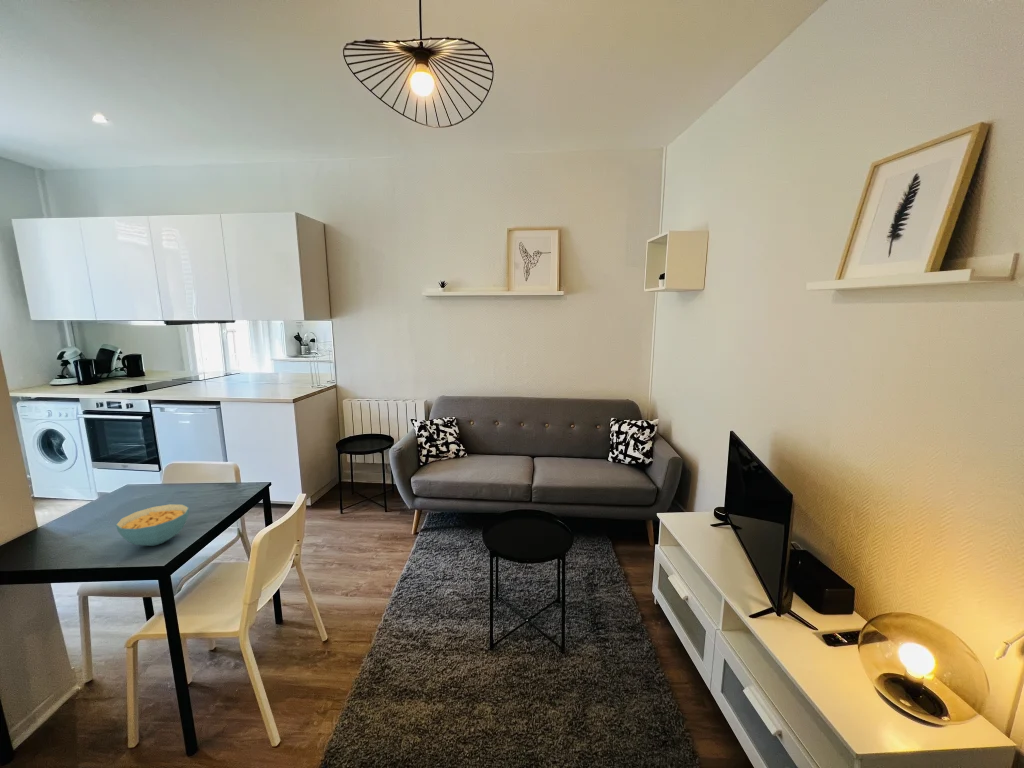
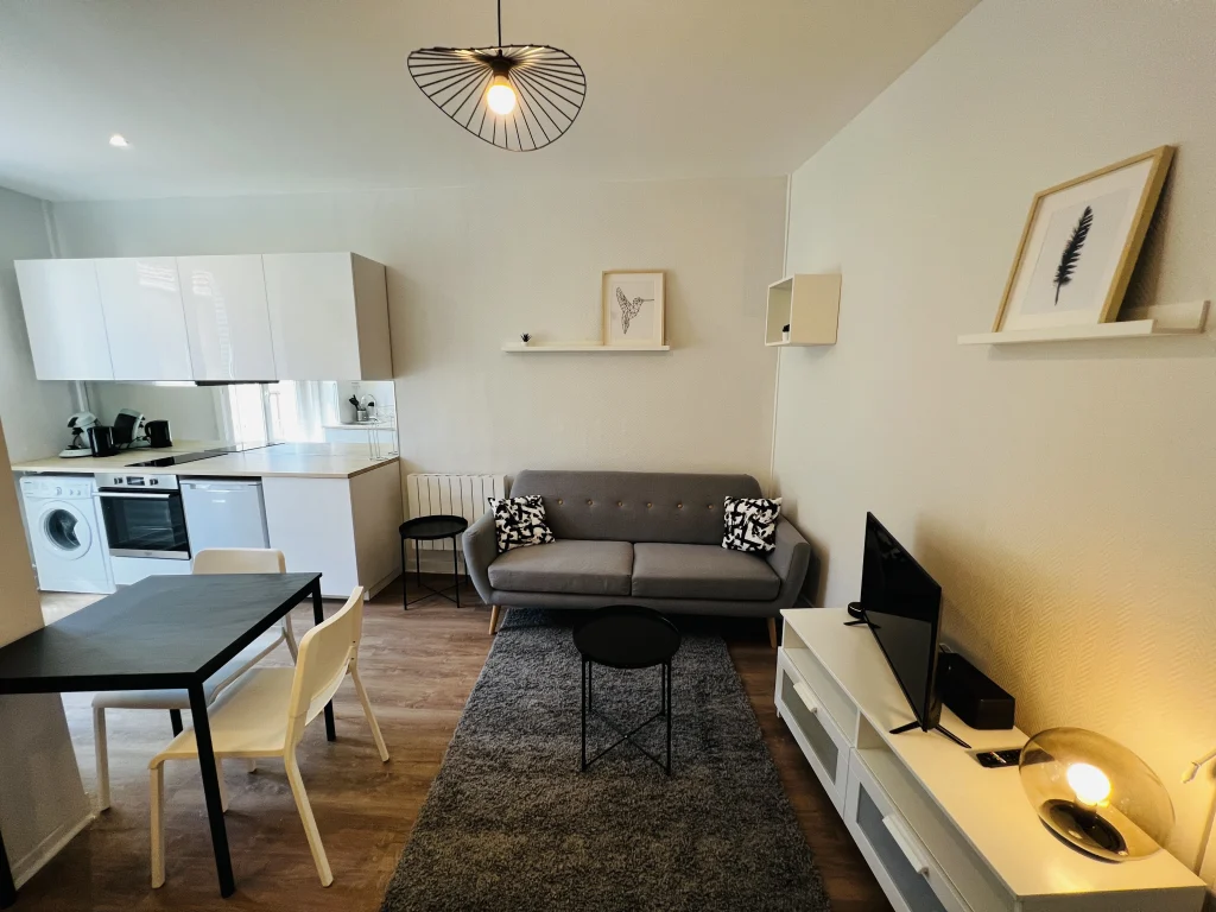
- cereal bowl [115,503,190,547]
